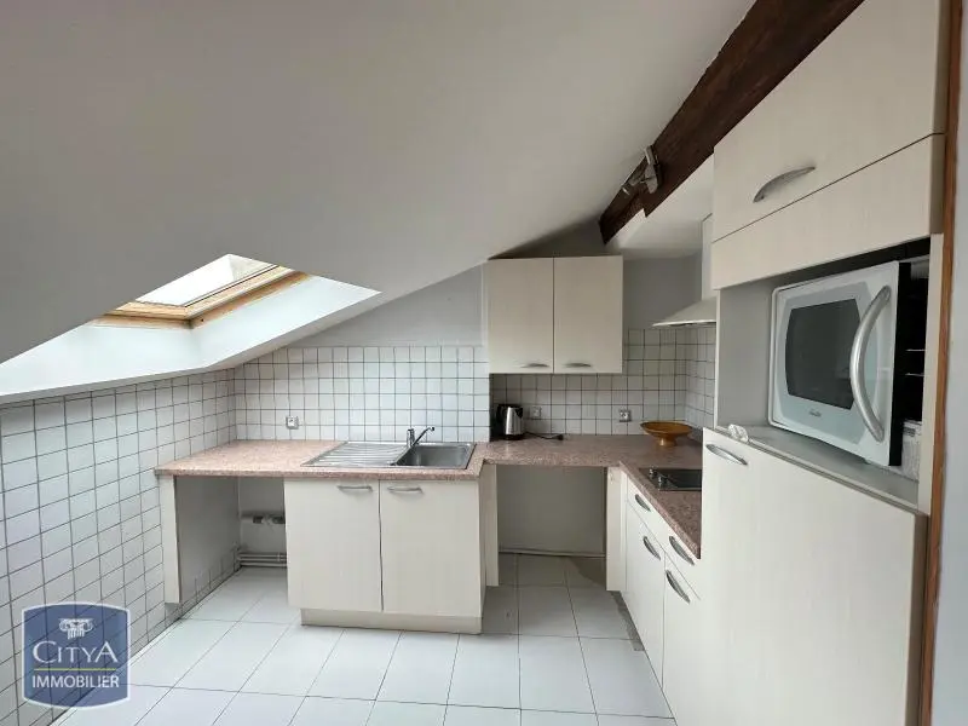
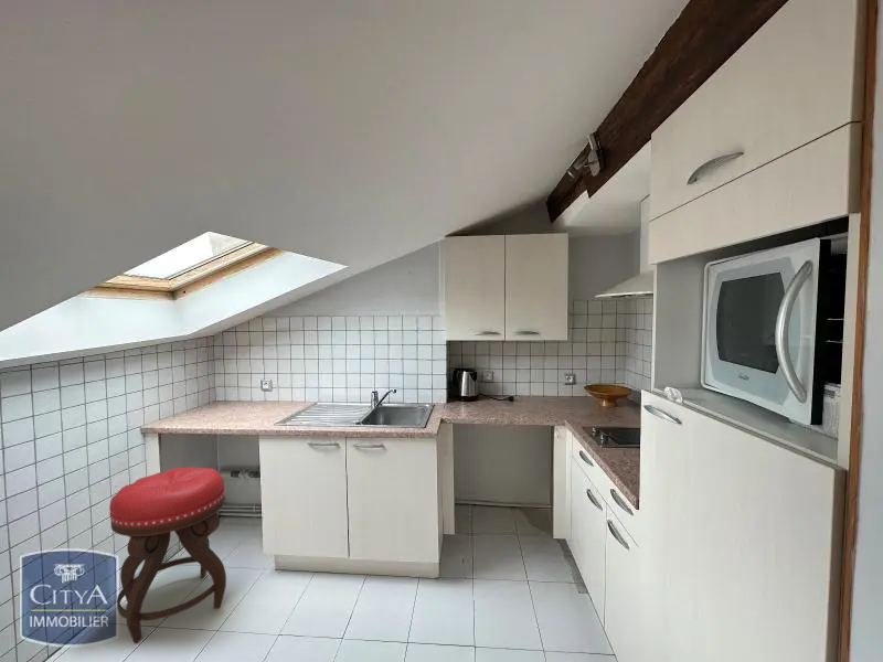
+ stool [108,467,227,644]
